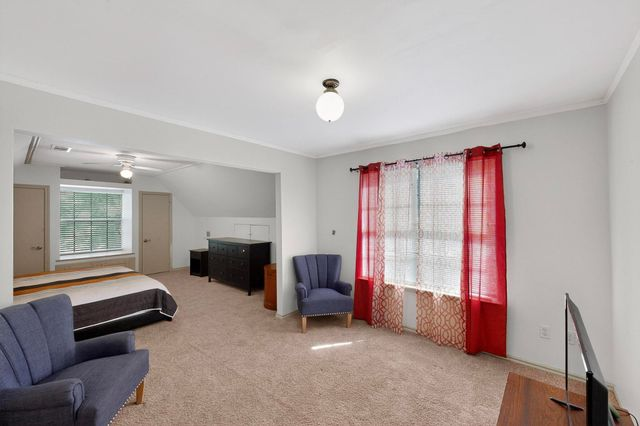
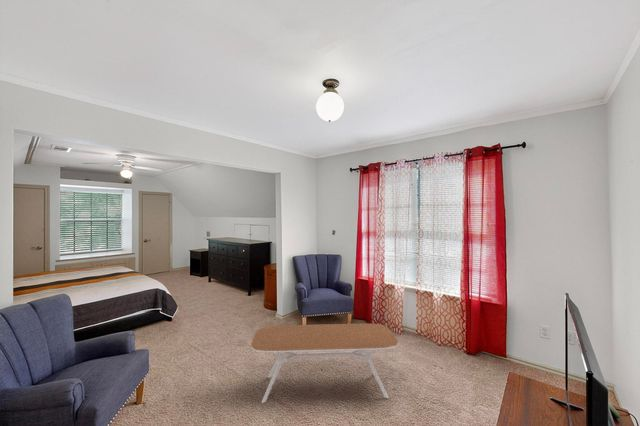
+ coffee table [250,323,399,404]
